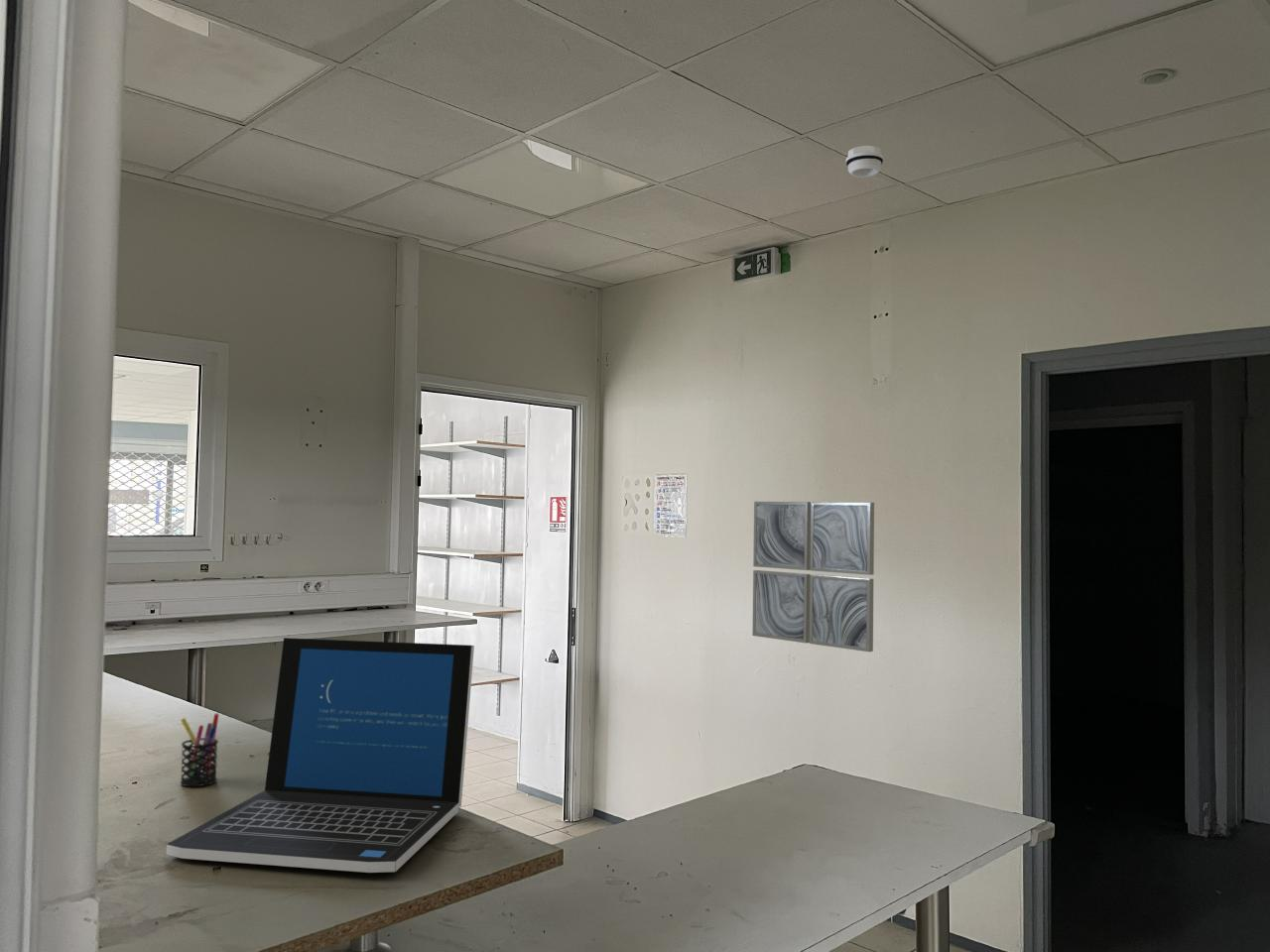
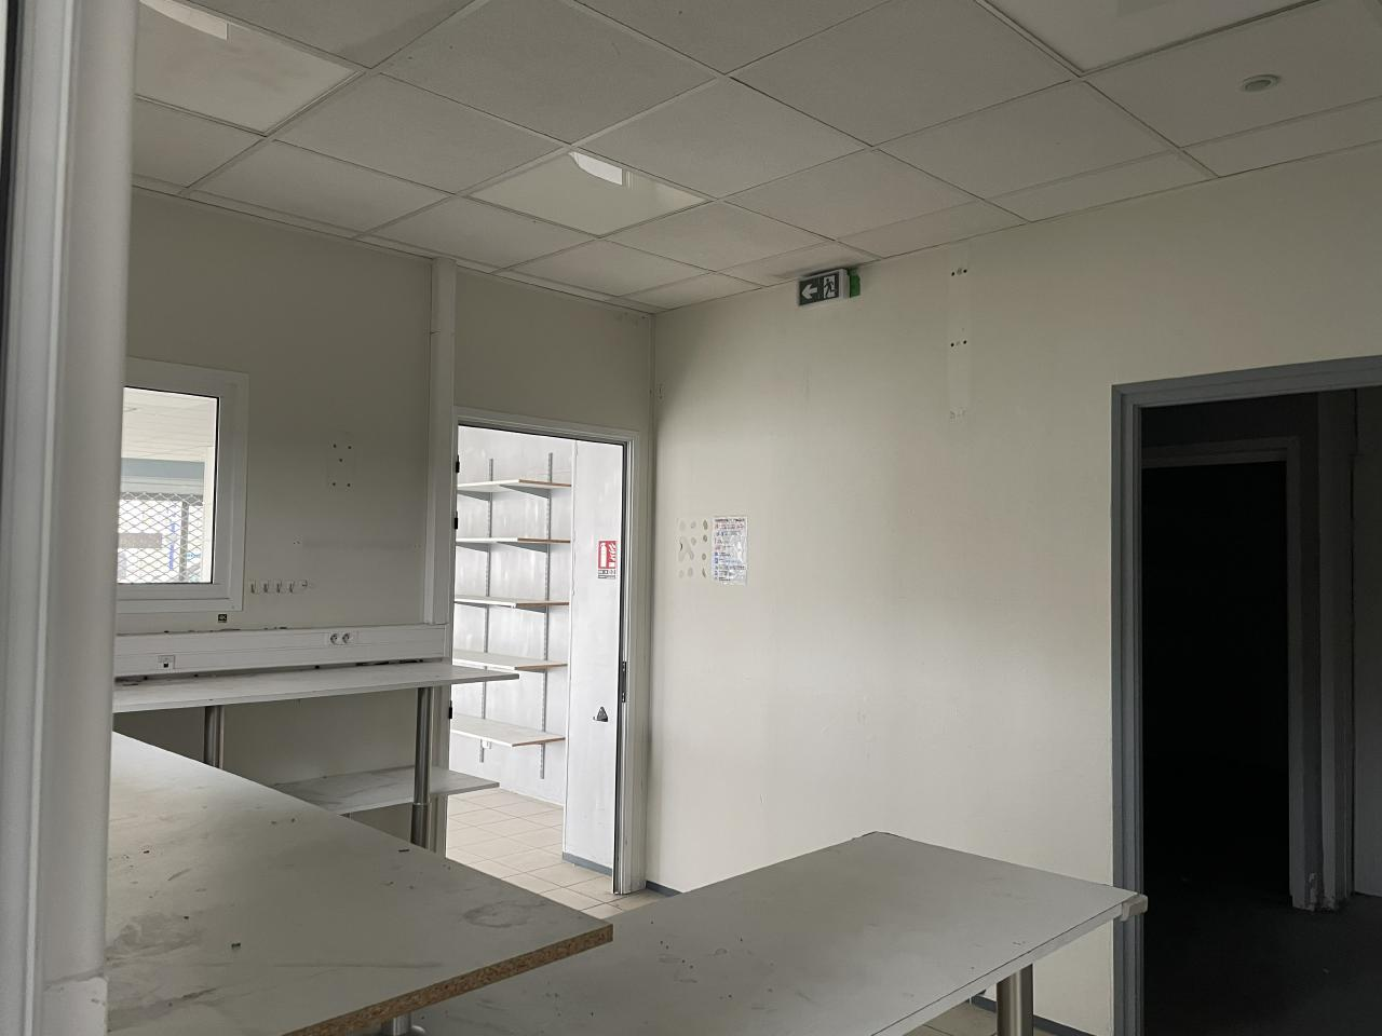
- laptop [165,637,475,874]
- smoke detector [844,145,884,179]
- wall art [751,501,875,653]
- pen holder [180,712,220,787]
